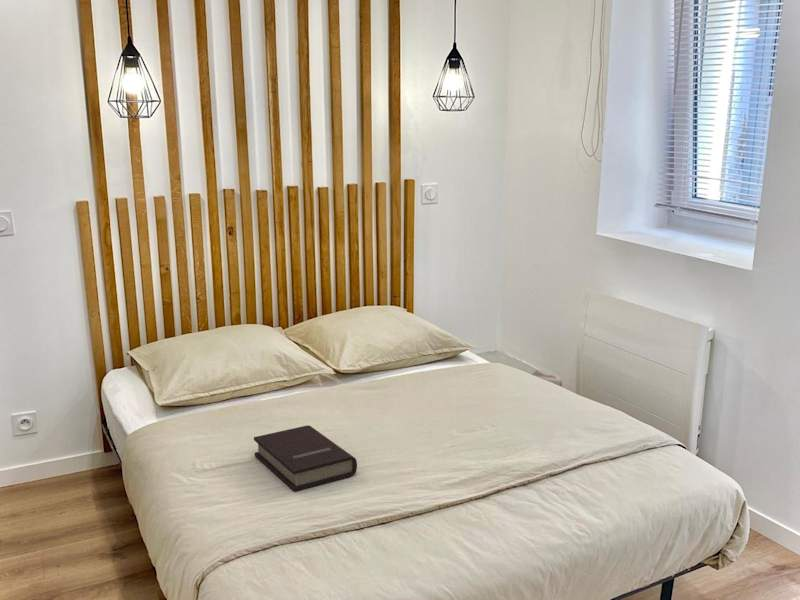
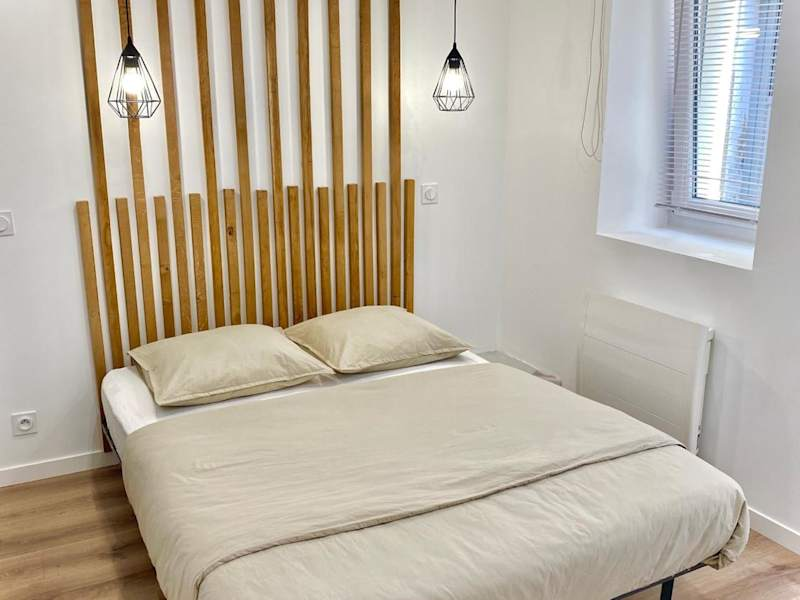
- book [253,424,358,492]
